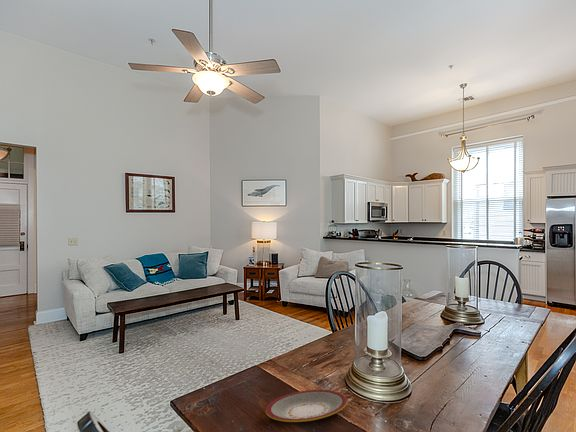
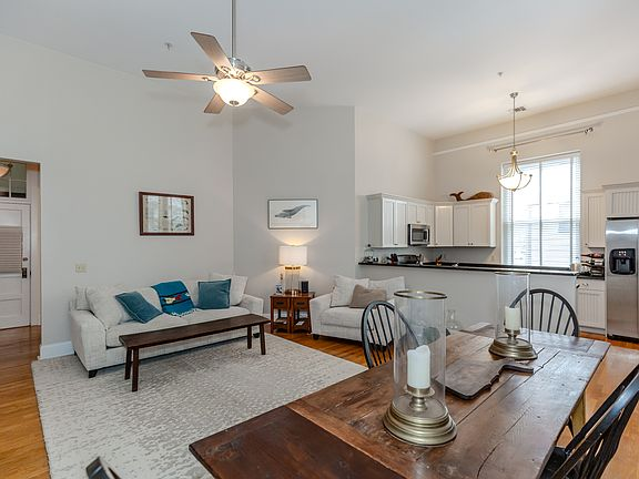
- plate [265,389,348,423]
